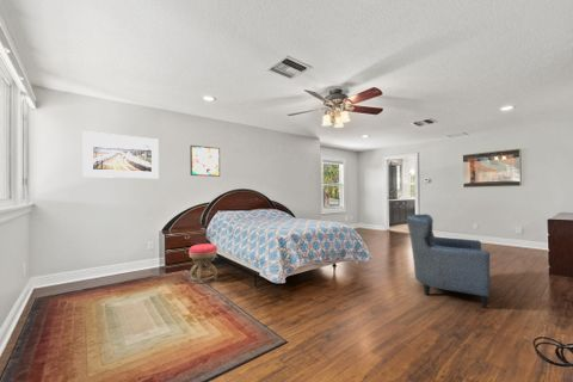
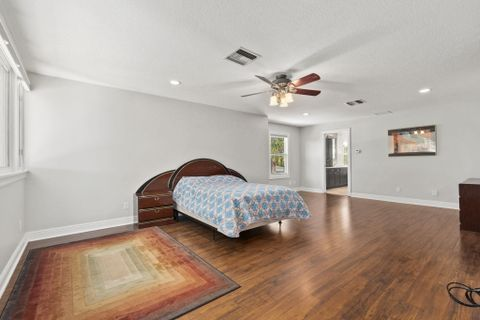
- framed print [82,130,160,179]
- stool [187,242,218,285]
- armchair [406,212,491,309]
- wall art [189,144,221,178]
